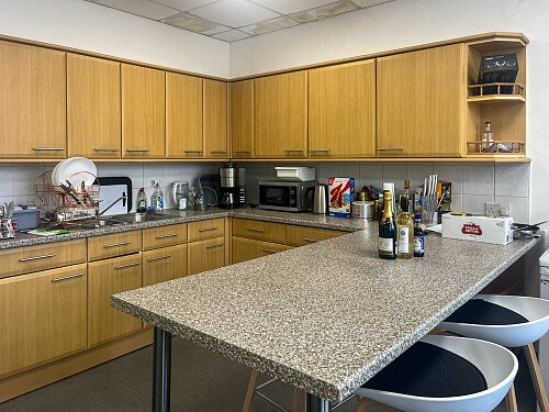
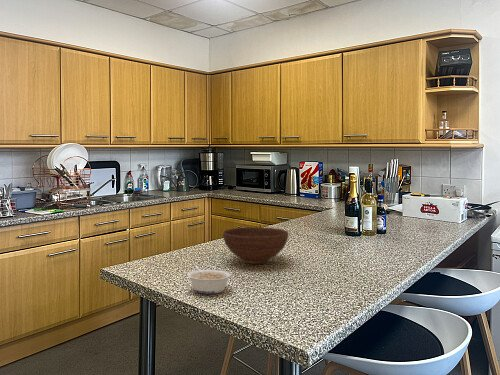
+ legume [186,264,232,295]
+ bowl [222,226,289,265]
